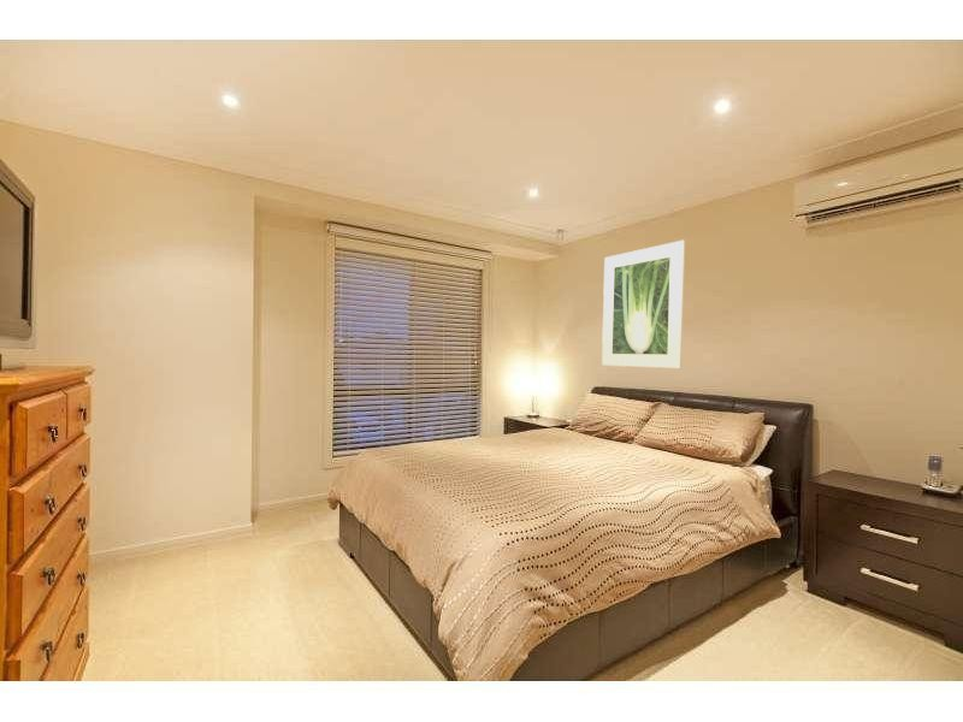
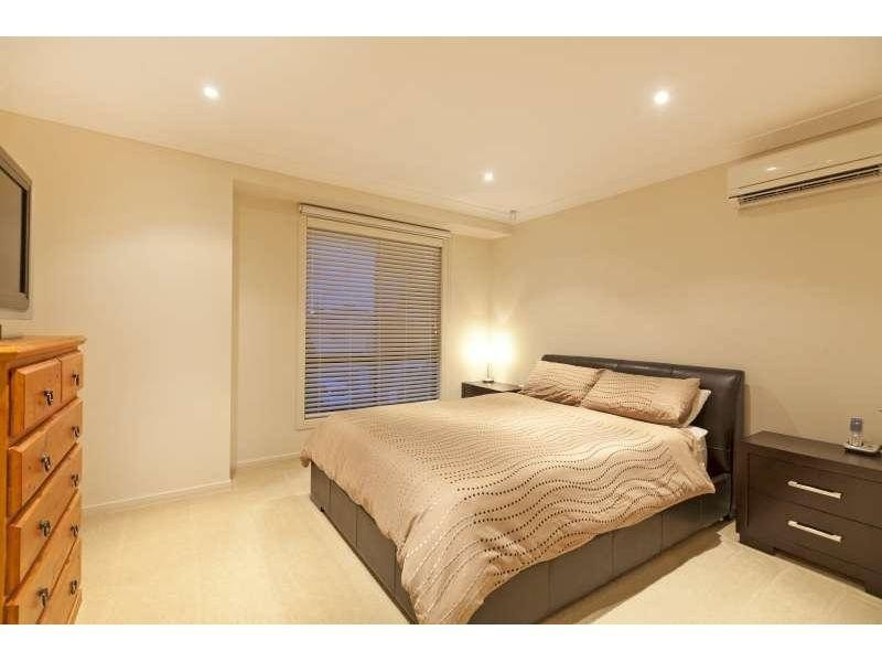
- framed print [601,239,686,369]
